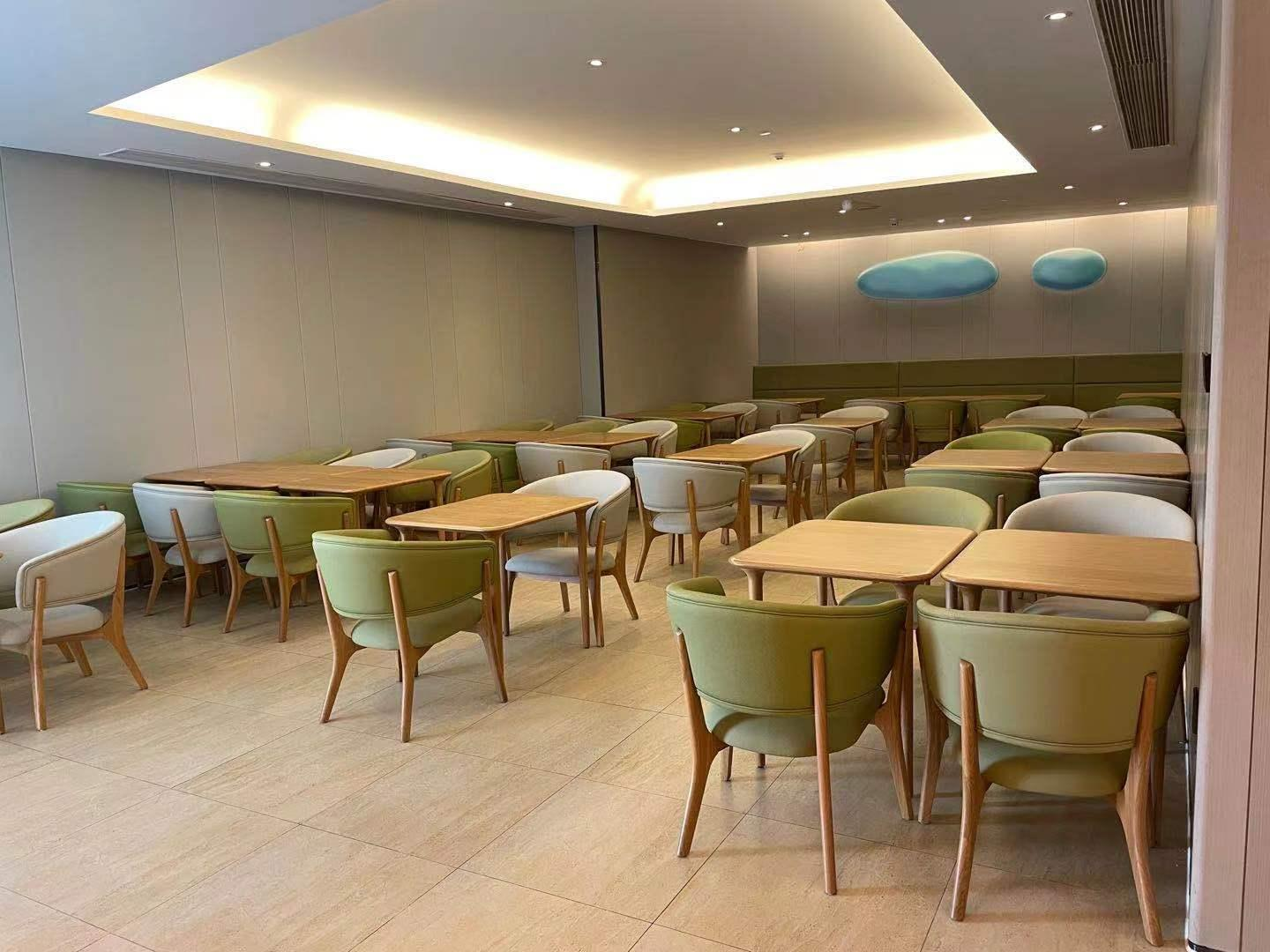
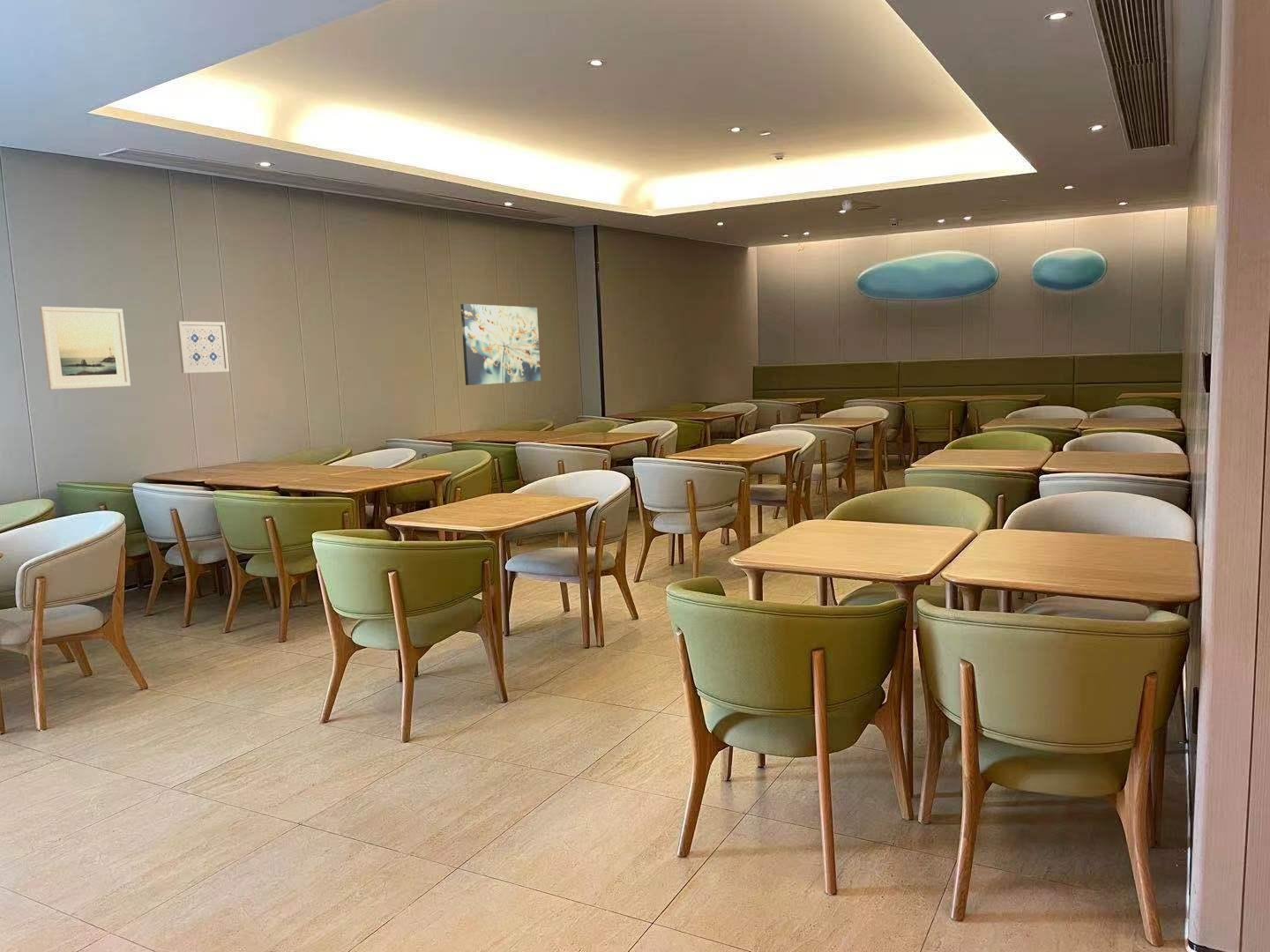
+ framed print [39,306,131,390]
+ wall art [459,303,542,386]
+ wall art [176,321,230,374]
